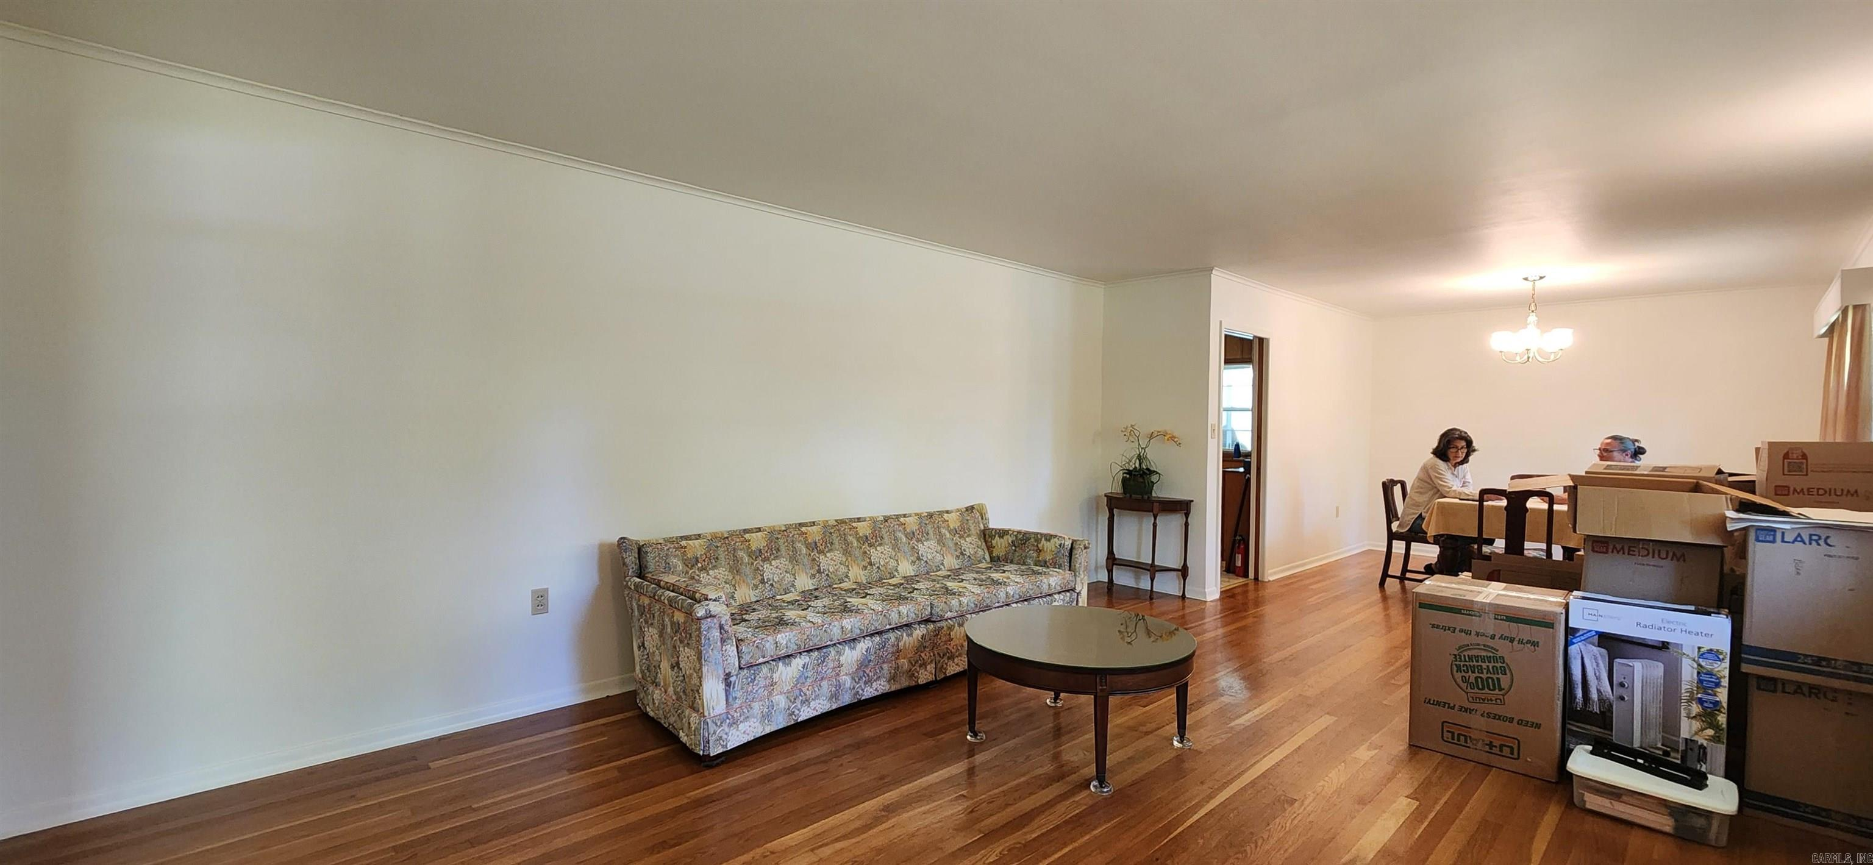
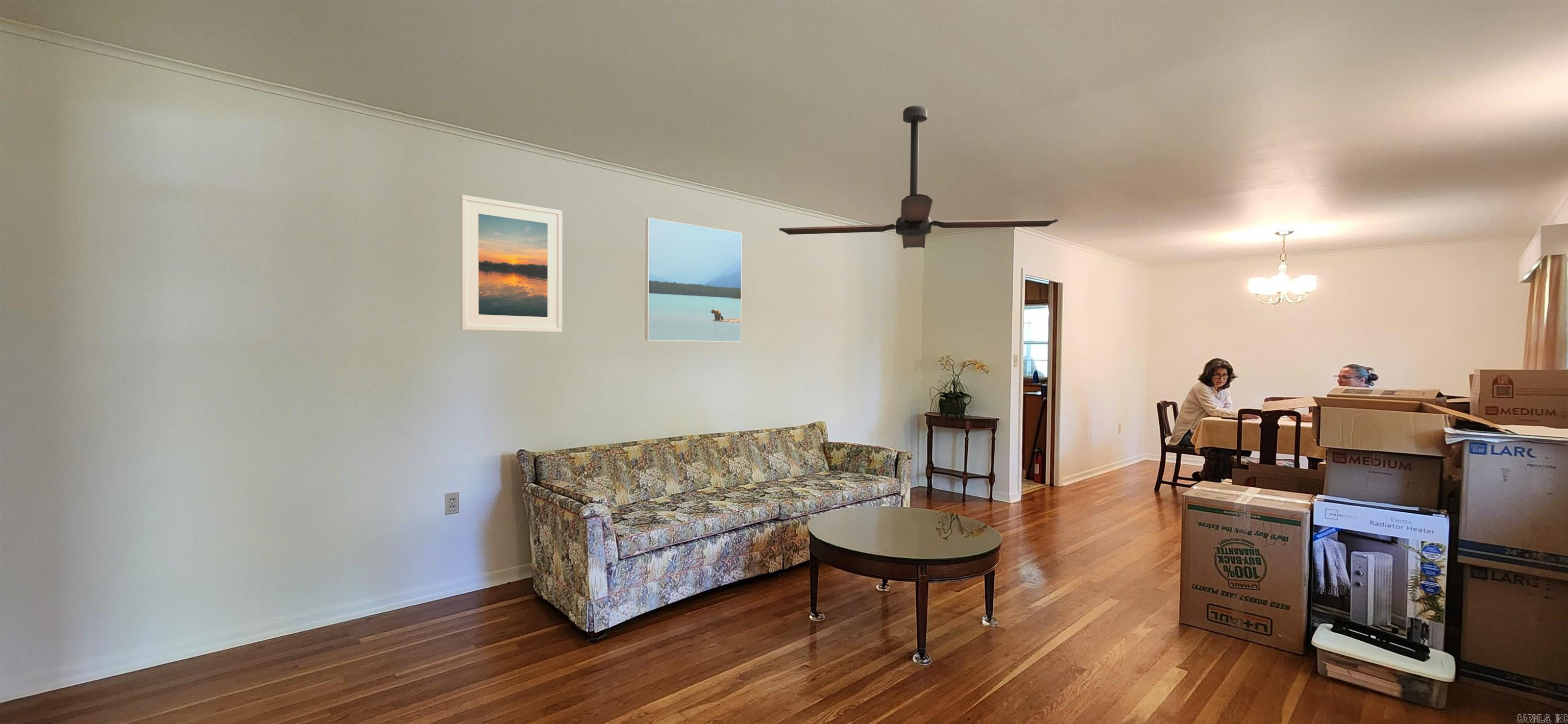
+ ceiling fan [778,105,1059,249]
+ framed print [460,194,562,333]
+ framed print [645,217,743,342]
